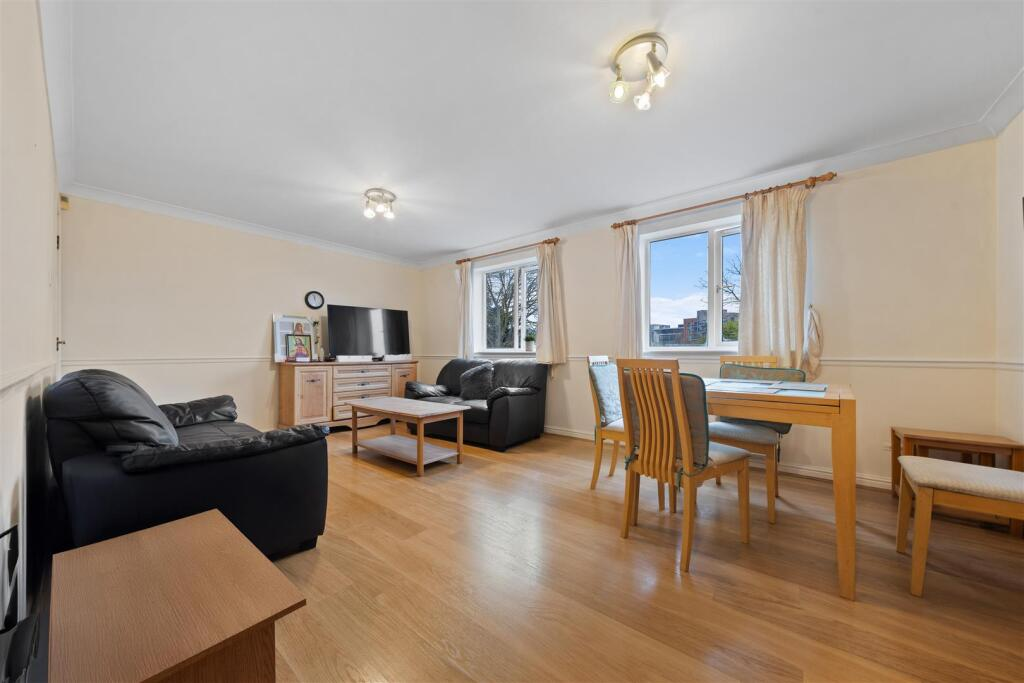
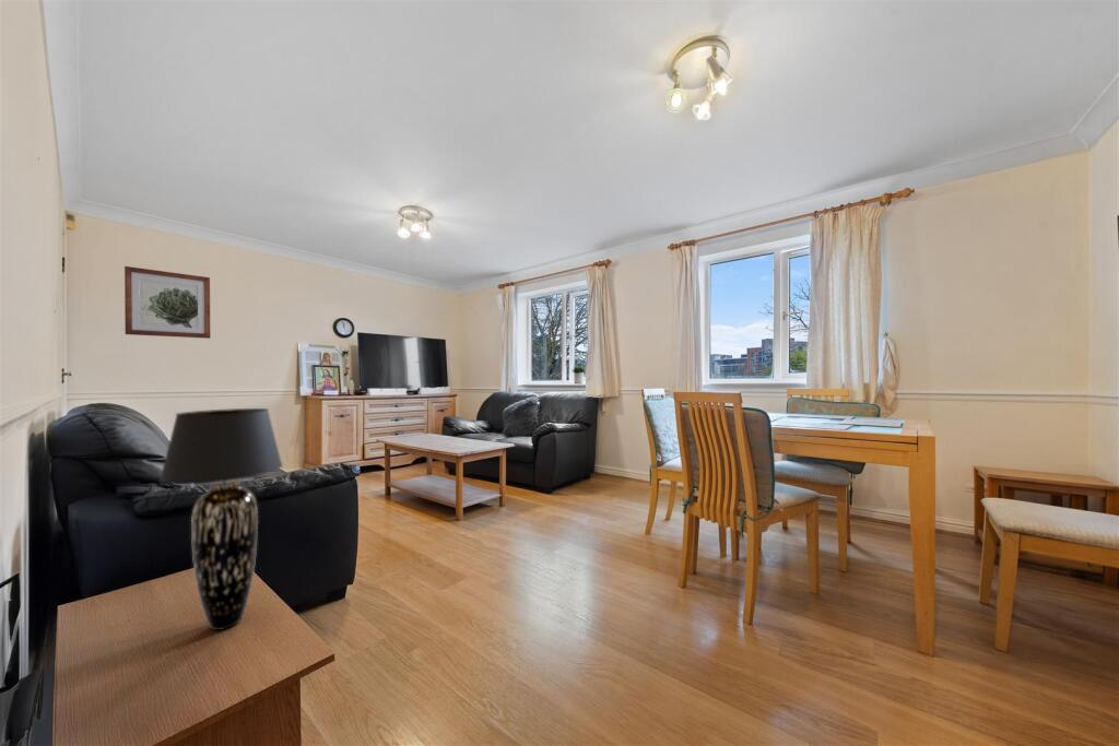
+ wall art [123,265,212,340]
+ table lamp [158,407,284,631]
